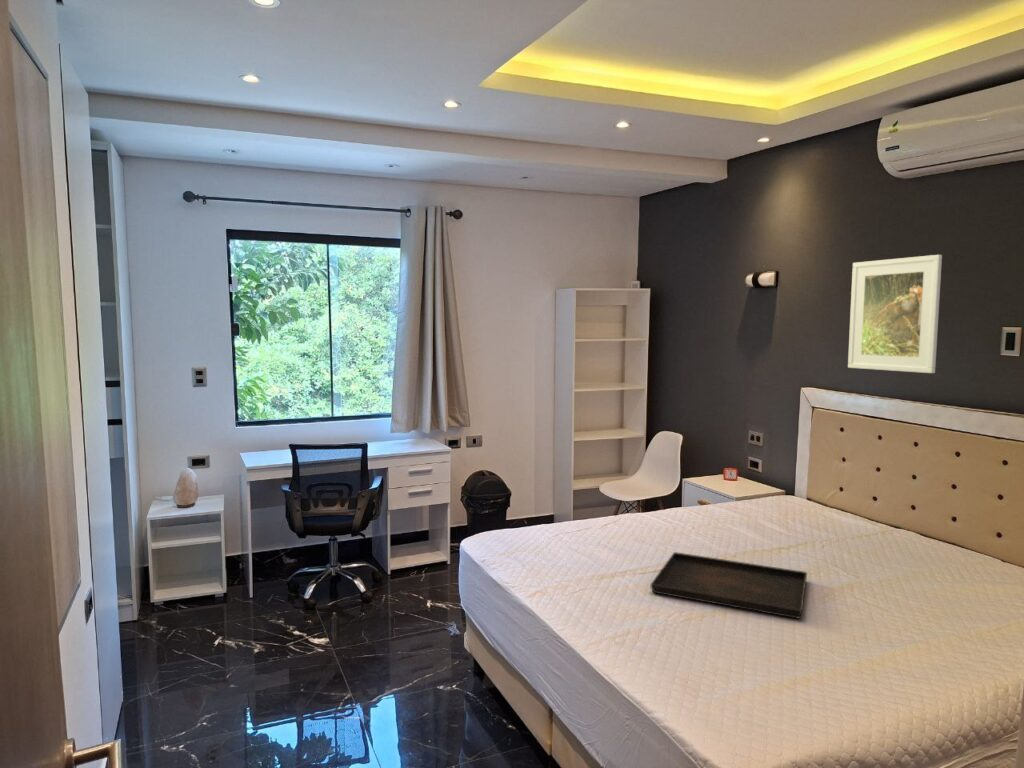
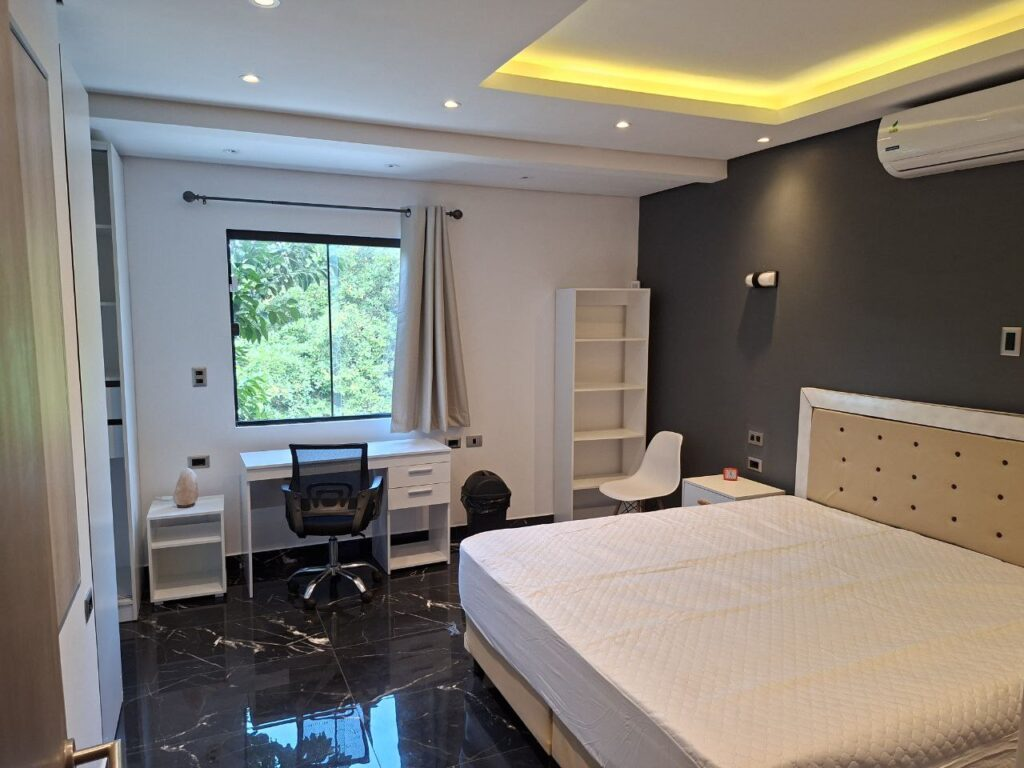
- serving tray [650,551,808,620]
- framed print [847,254,943,374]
